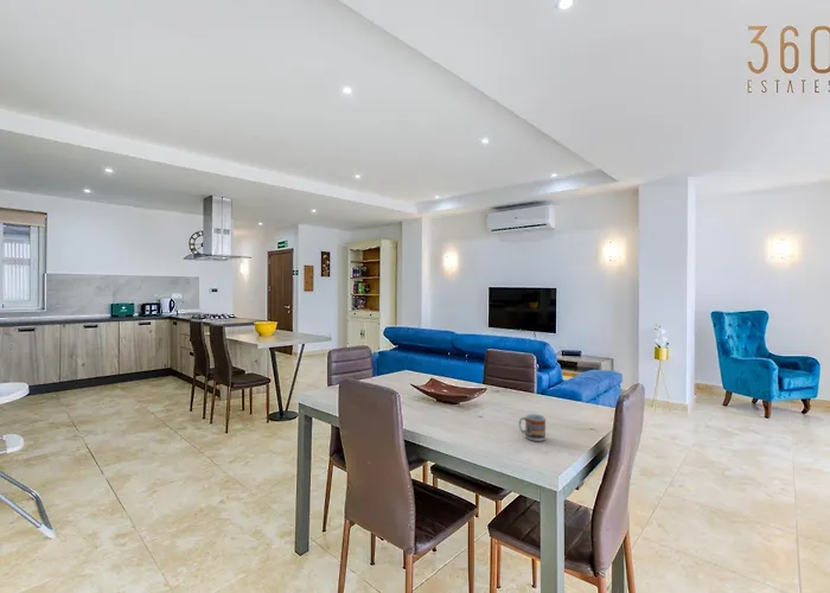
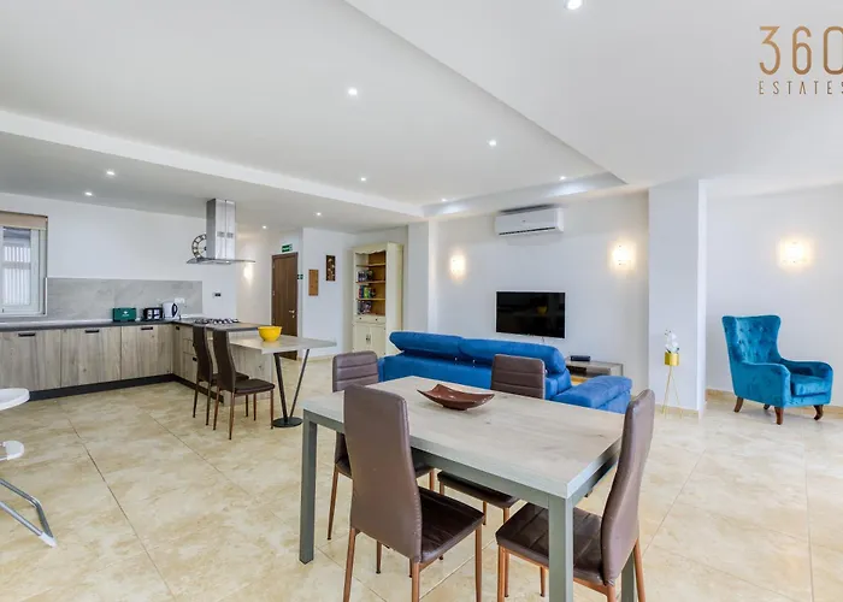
- cup [518,413,547,442]
